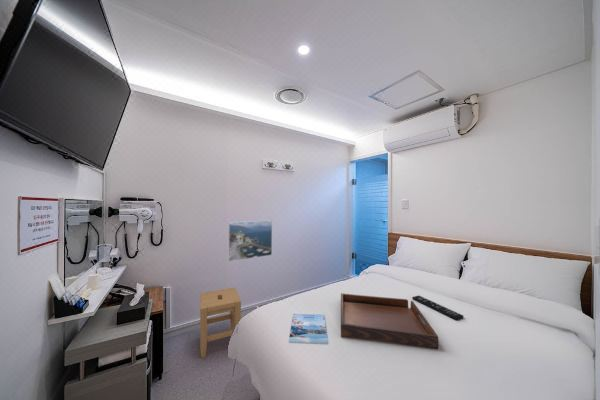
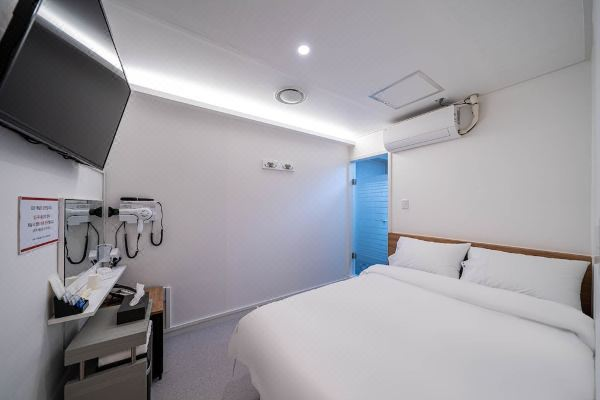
- magazine [288,313,329,345]
- remote control [411,294,464,321]
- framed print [227,219,273,262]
- stool [199,287,242,359]
- serving tray [340,292,439,350]
